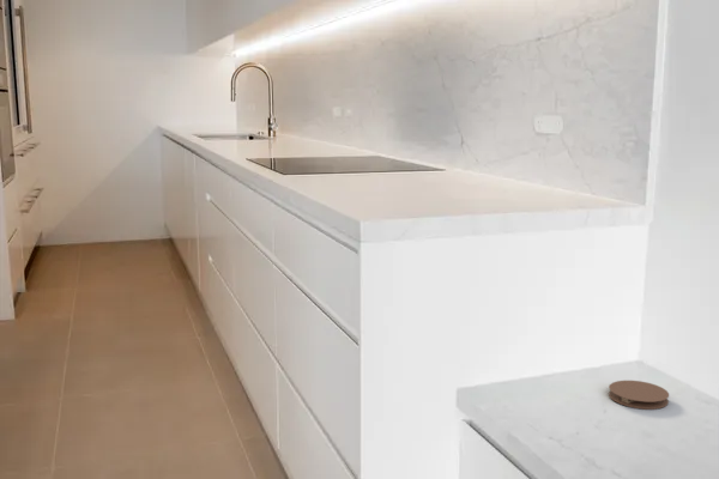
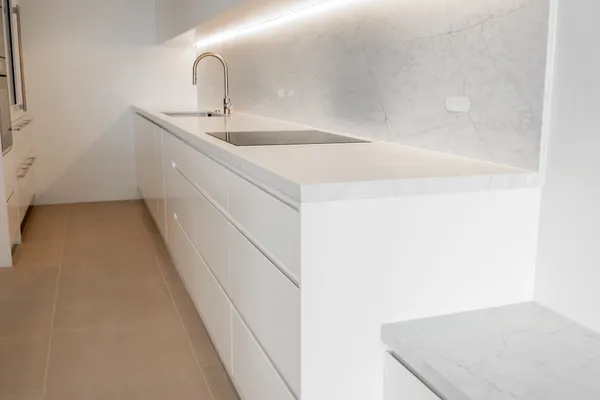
- coaster [608,380,670,411]
